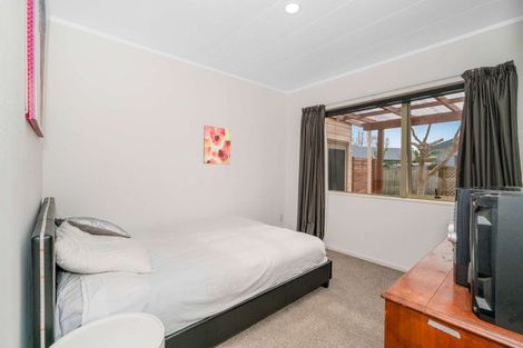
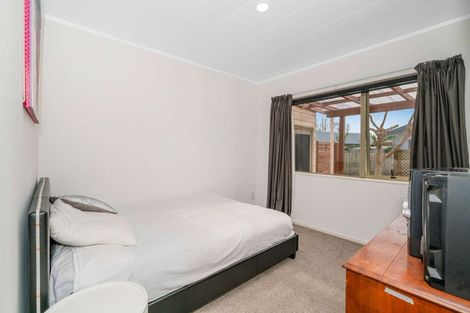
- wall art [203,125,231,166]
